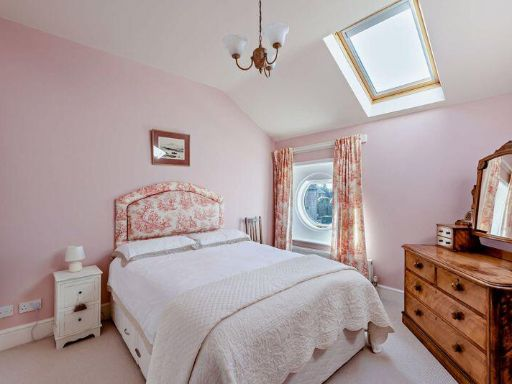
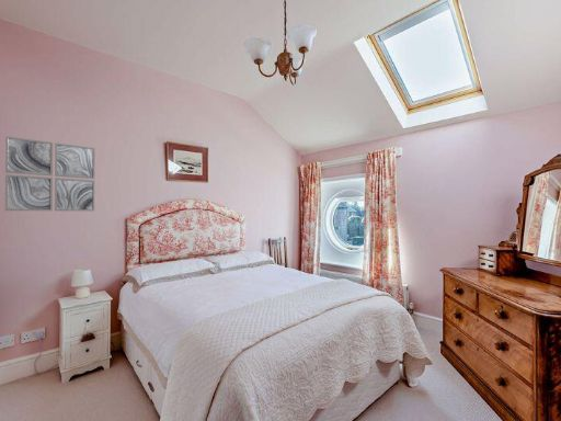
+ wall art [4,135,96,212]
